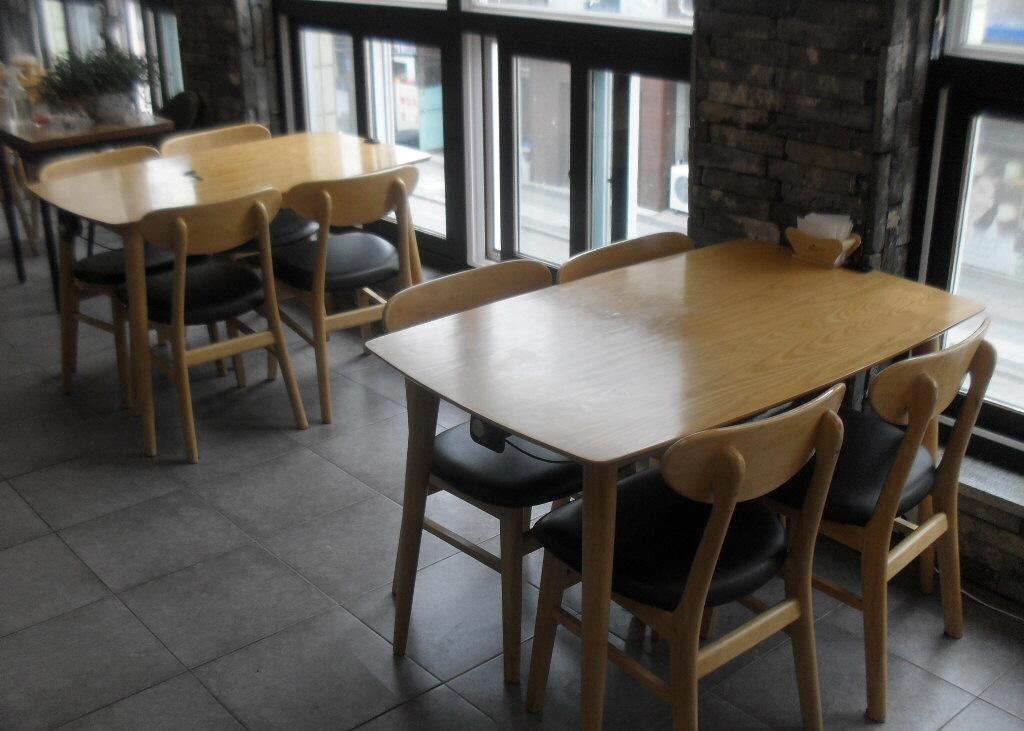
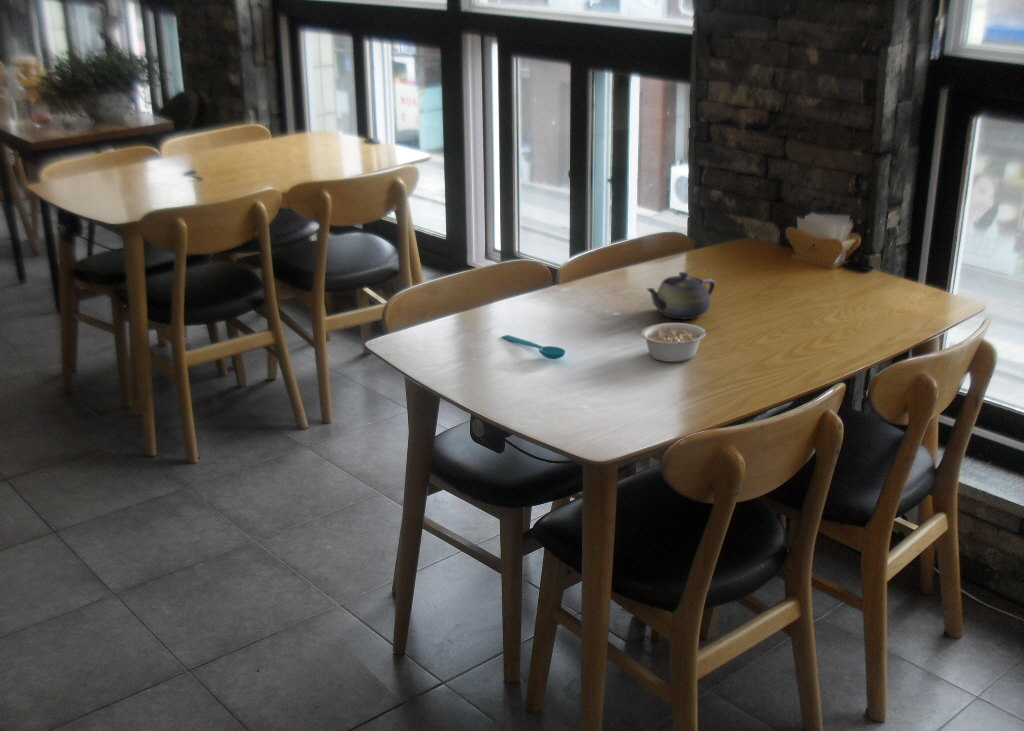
+ teapot [645,271,716,320]
+ spoon [500,334,566,360]
+ legume [640,322,721,363]
